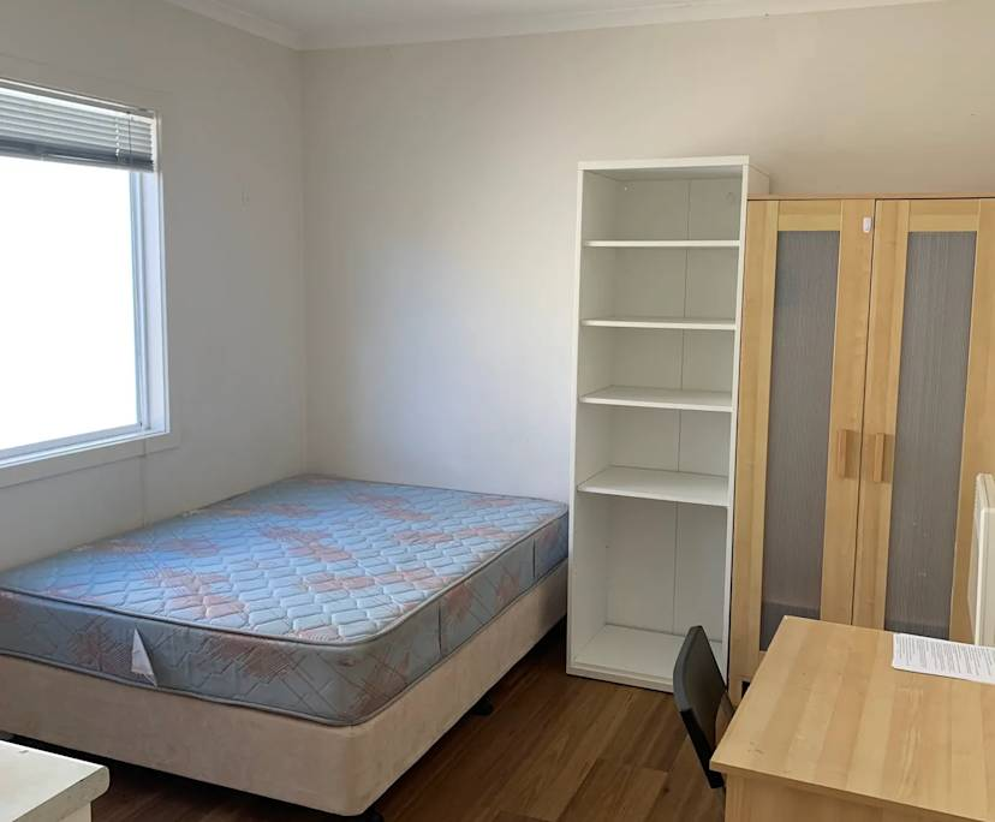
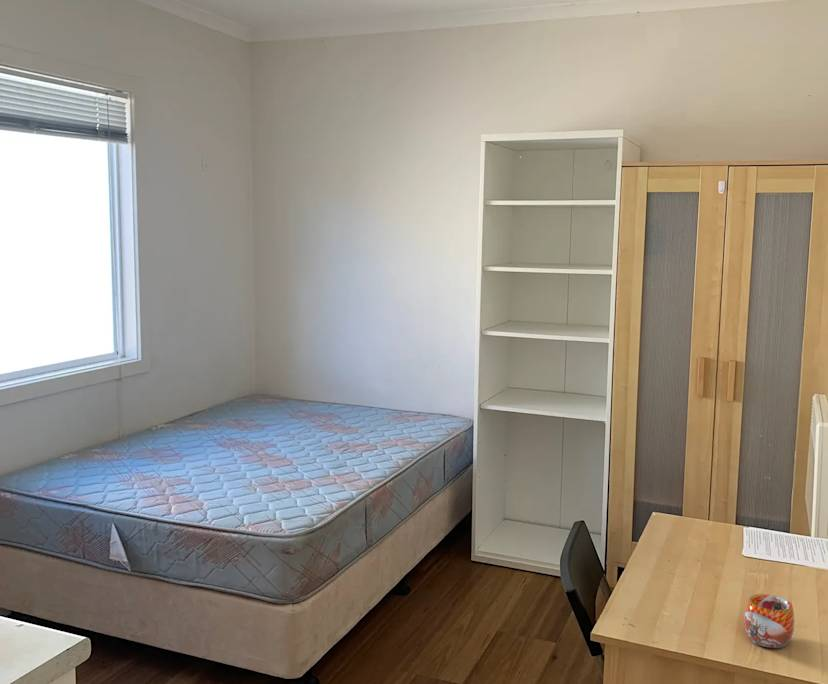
+ mug [743,593,795,649]
